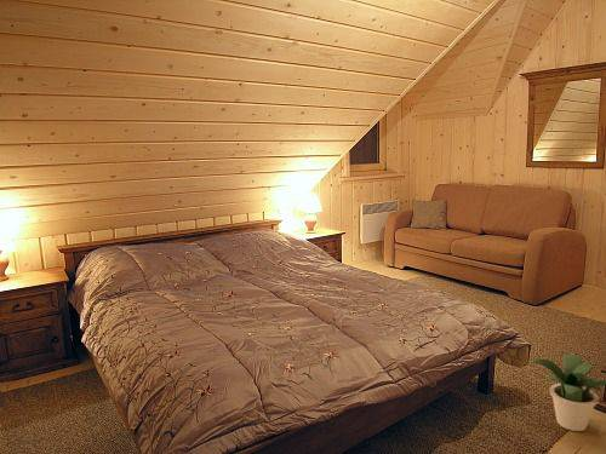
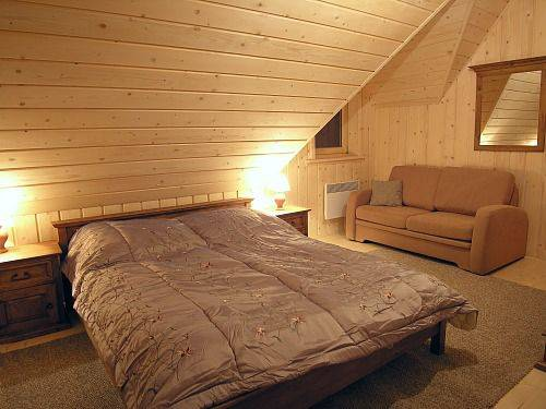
- potted plant [532,352,606,432]
